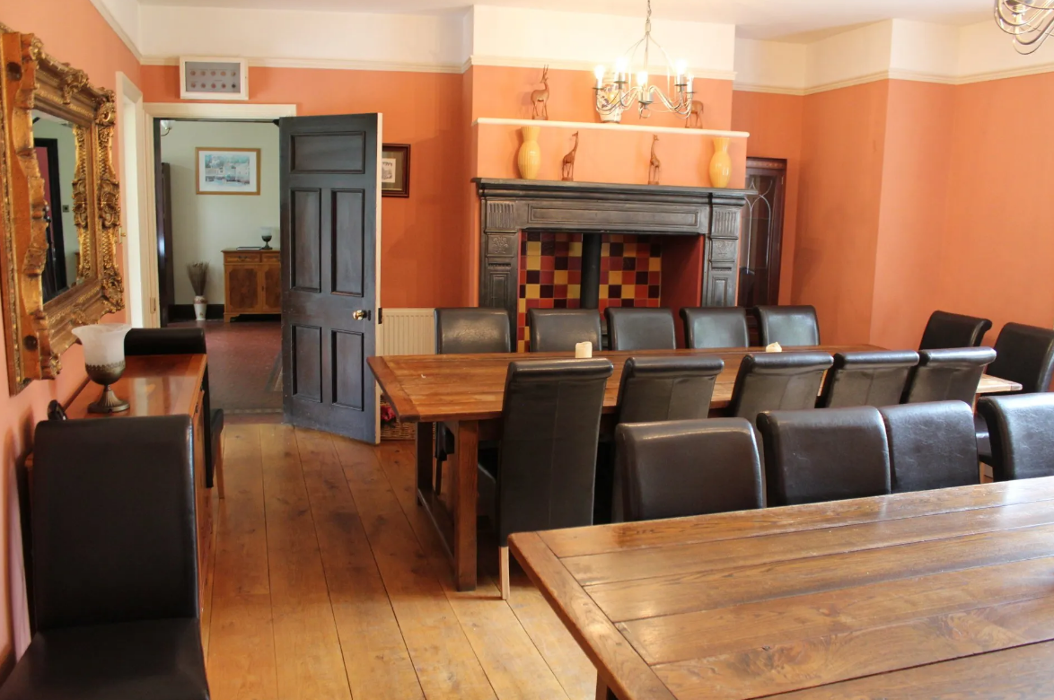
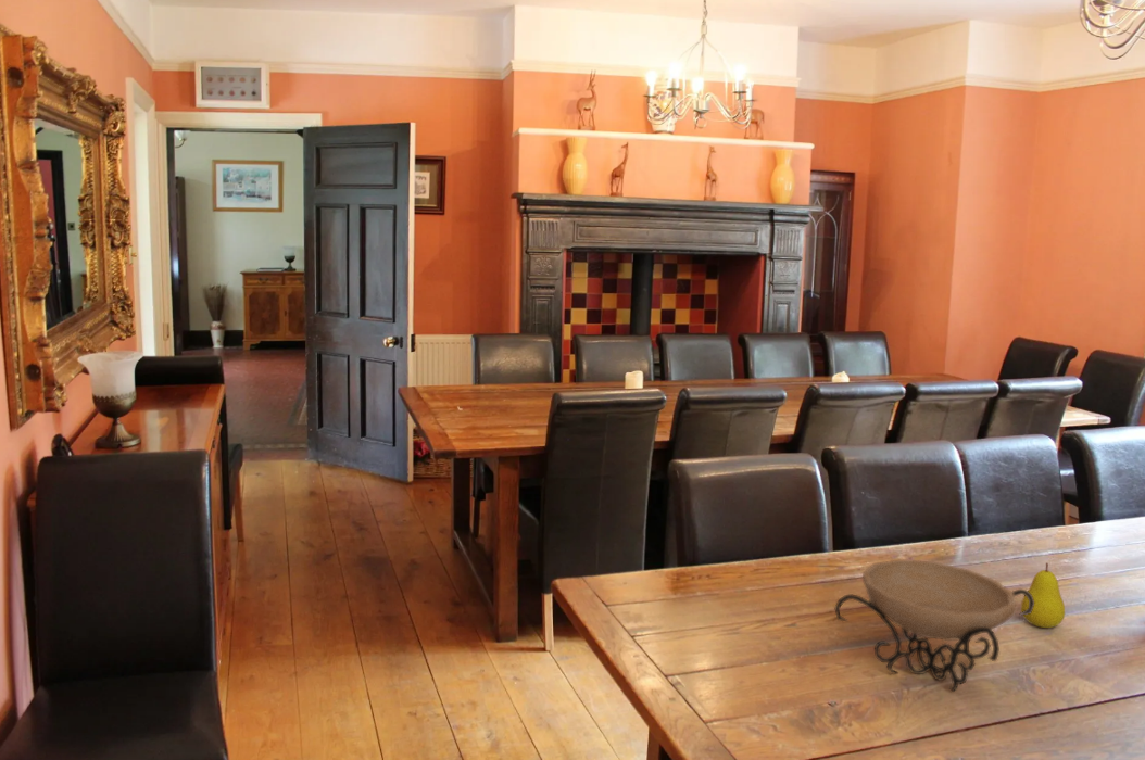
+ decorative bowl [833,558,1034,693]
+ fruit [1020,561,1066,629]
